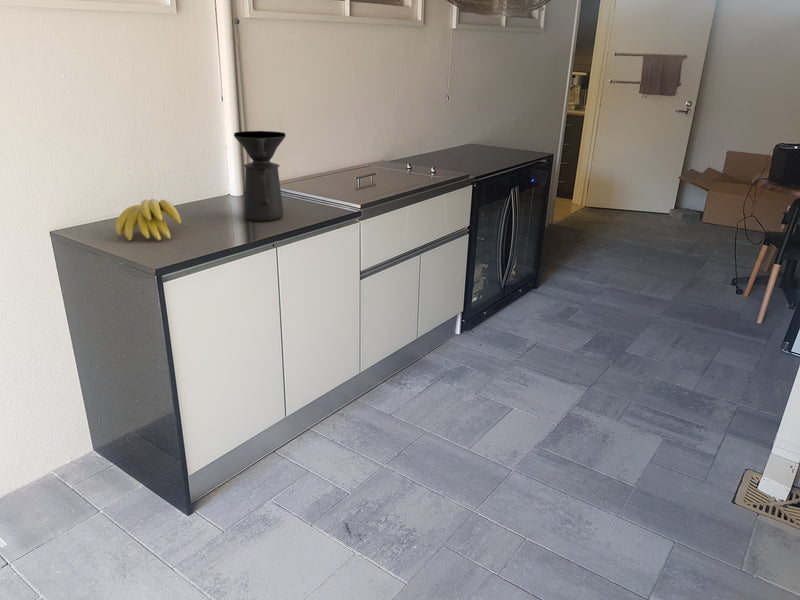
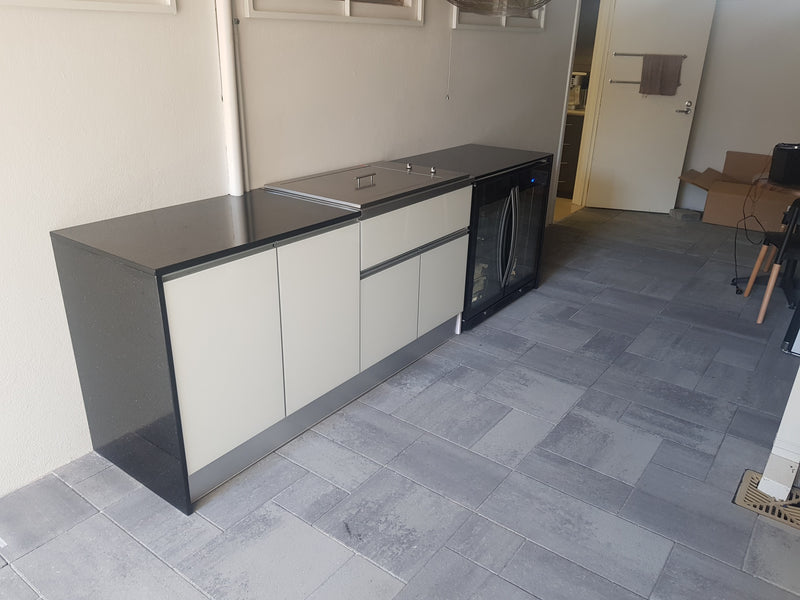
- coffee maker [233,130,287,222]
- banana [114,198,182,242]
